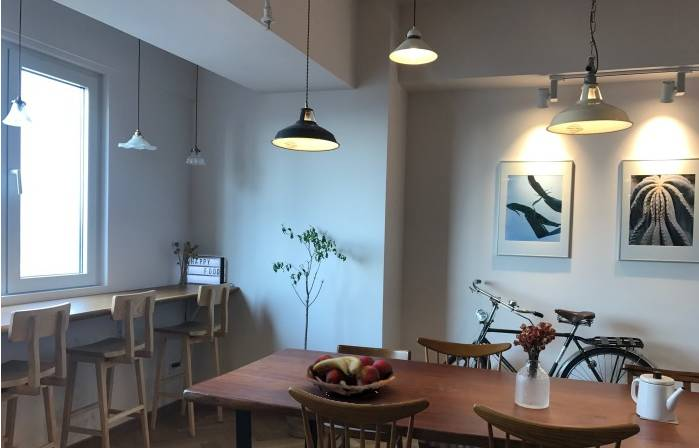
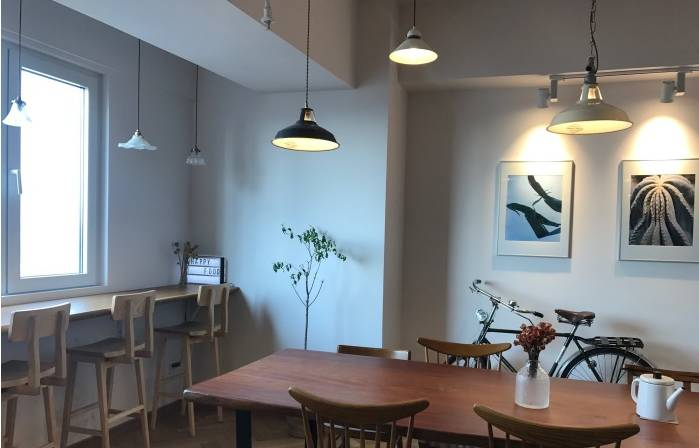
- fruit basket [305,354,397,399]
